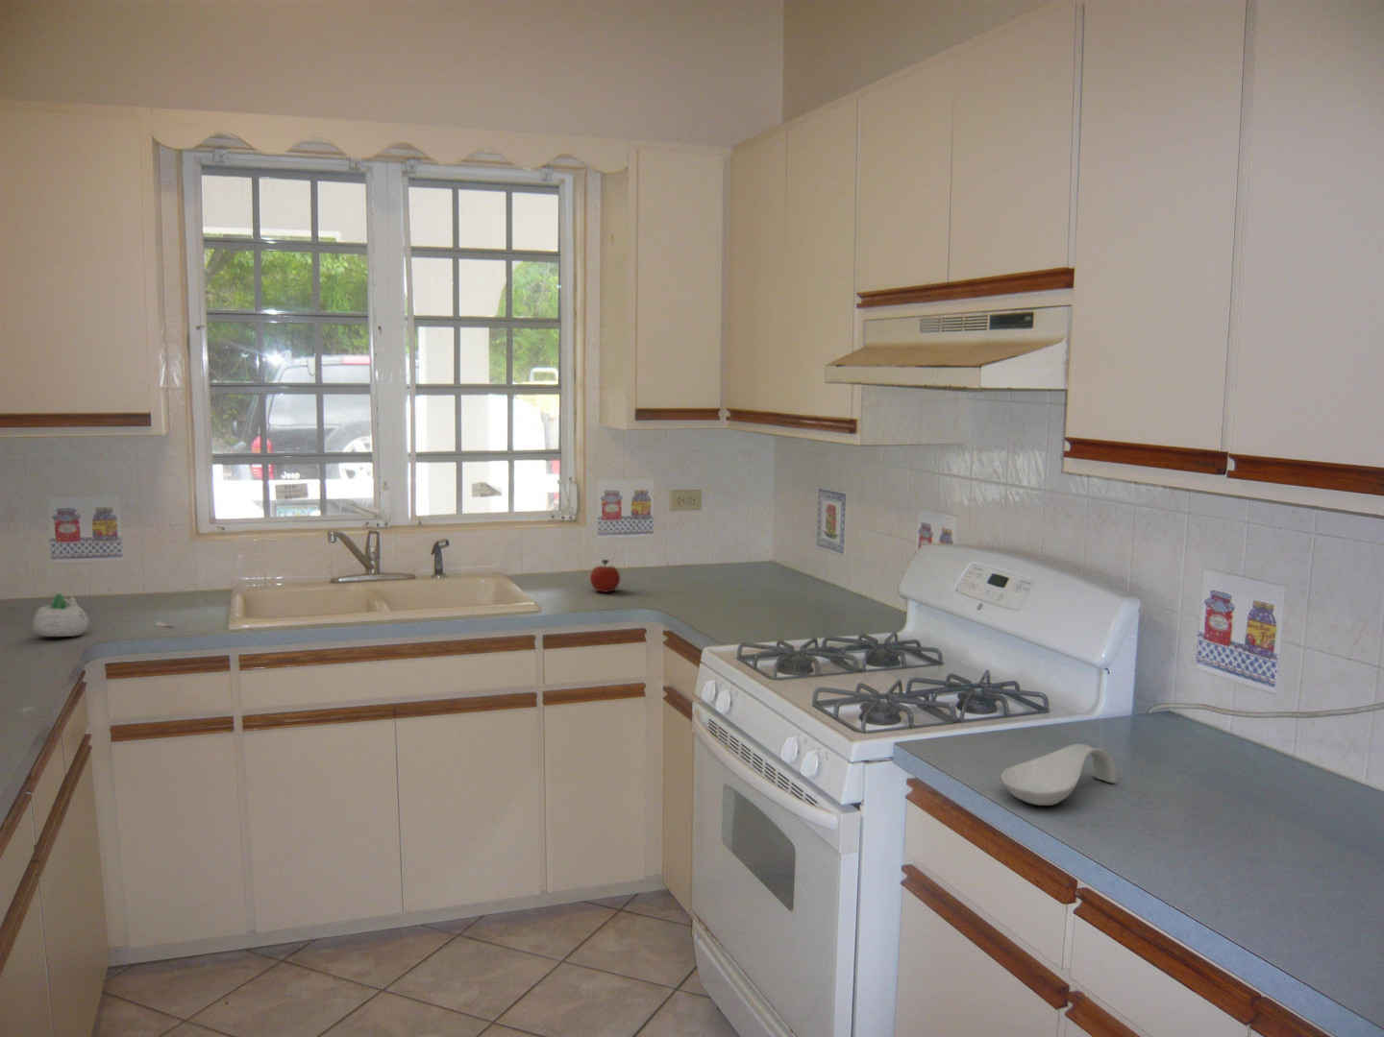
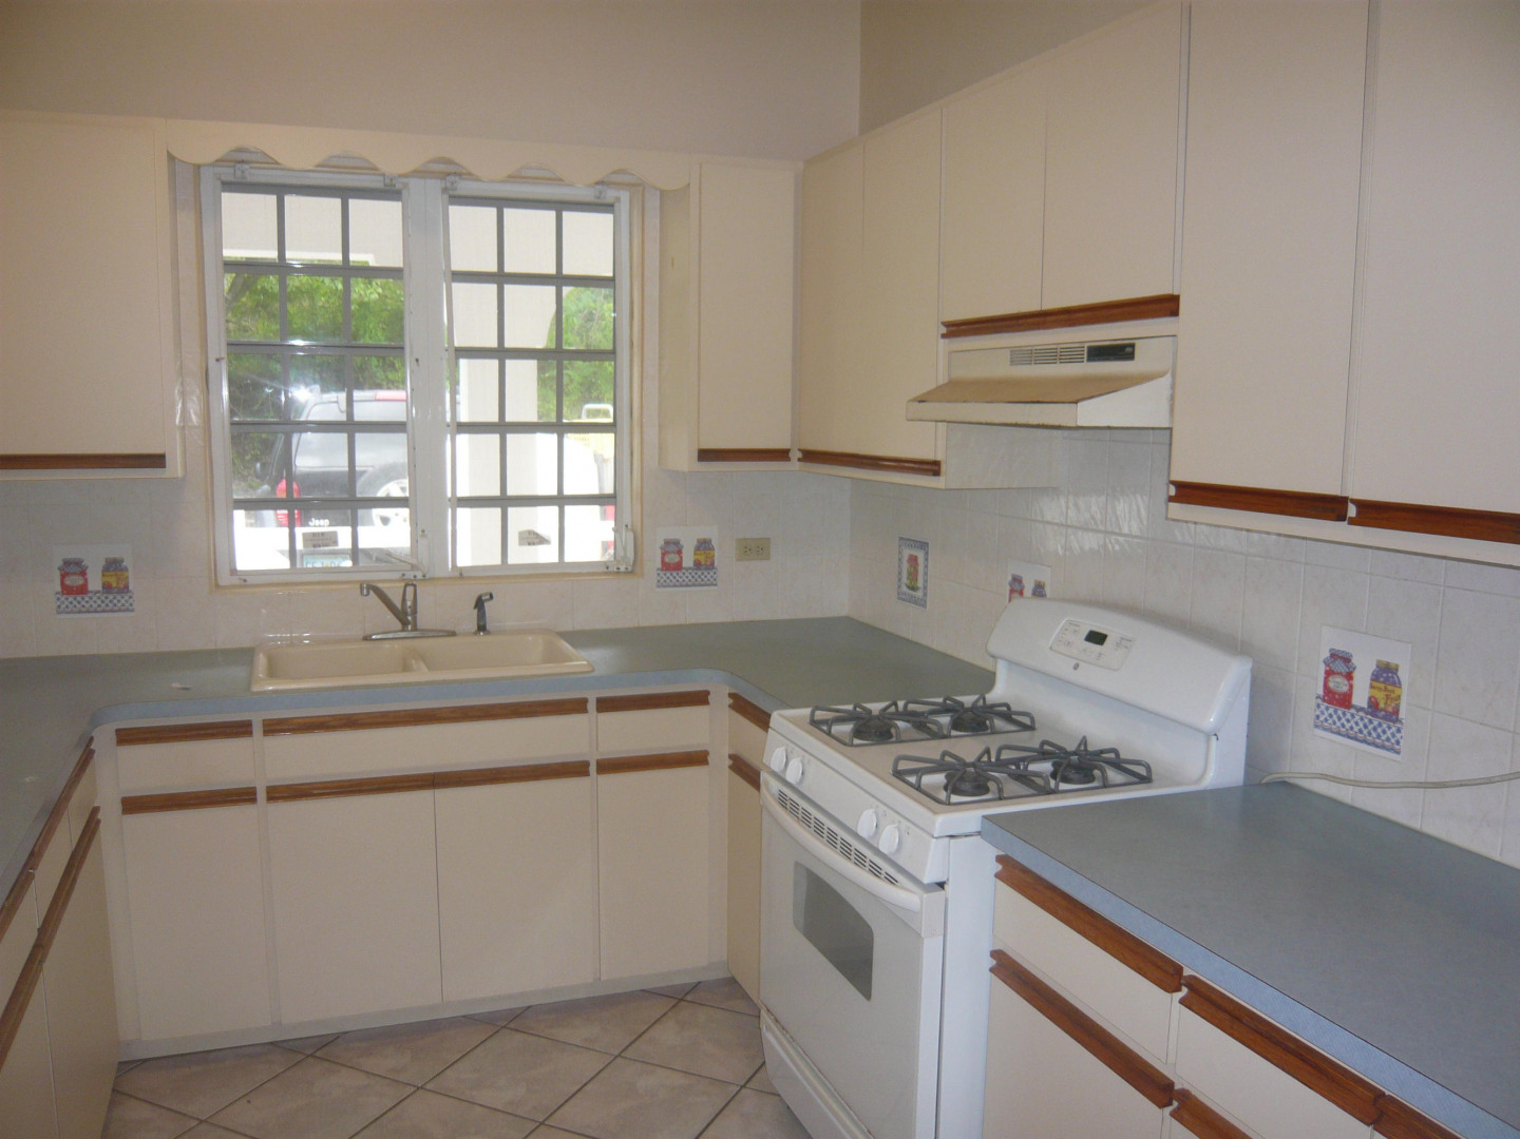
- spoon rest [999,743,1118,806]
- succulent planter [32,593,89,637]
- fruit [590,559,621,594]
